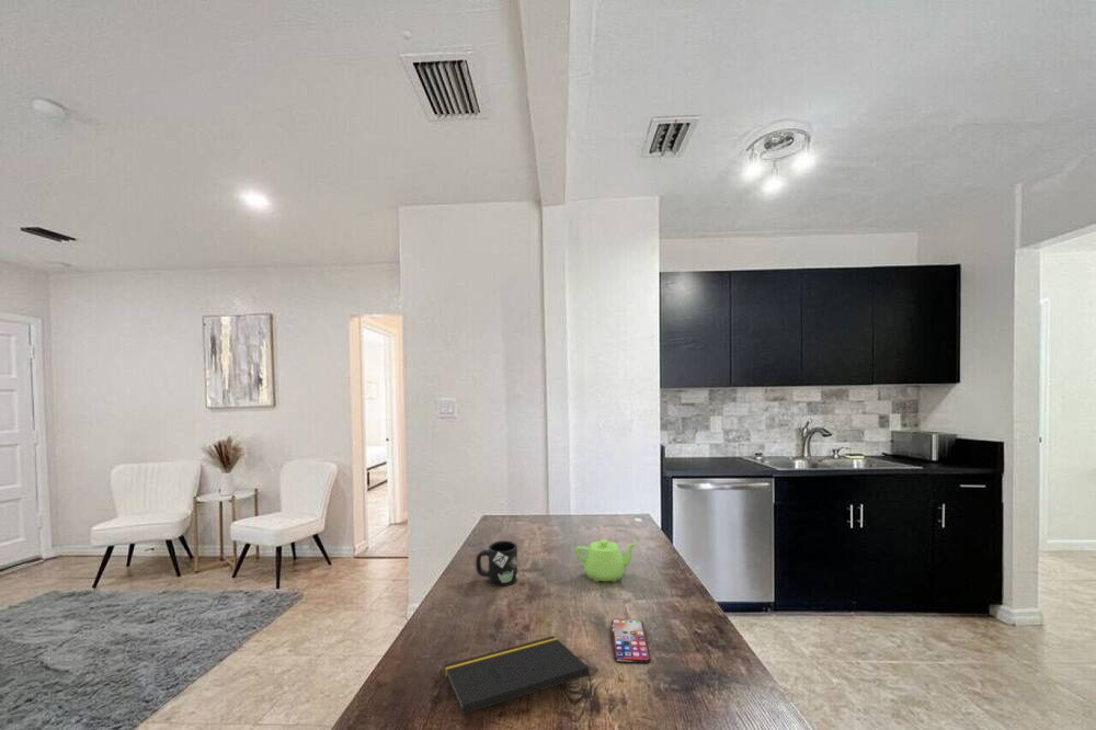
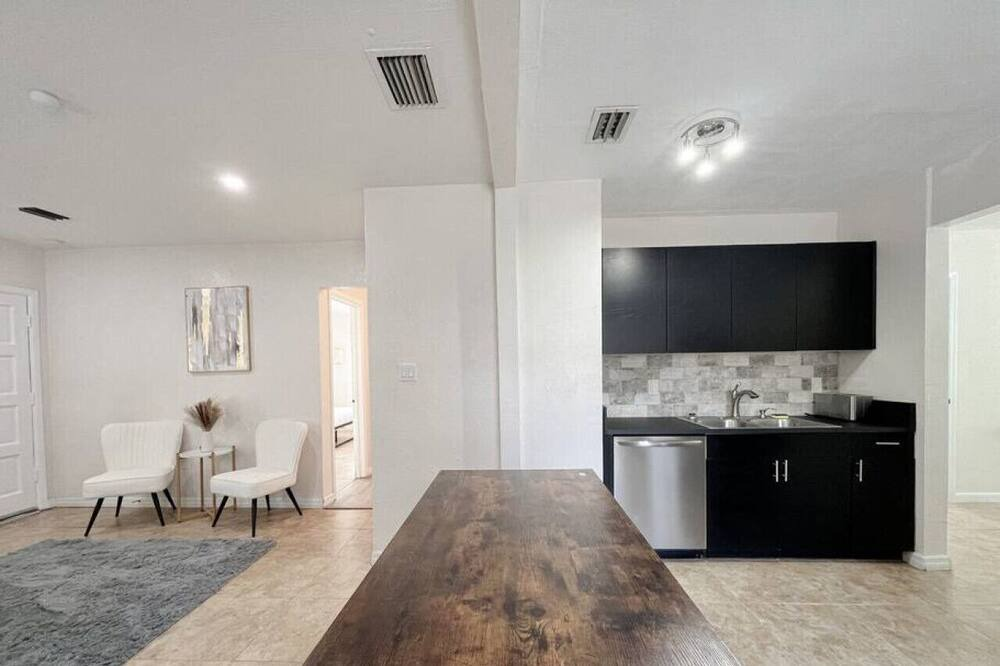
- teapot [574,538,638,583]
- mug [475,539,518,588]
- notepad [444,635,593,716]
- smartphone [610,618,652,665]
